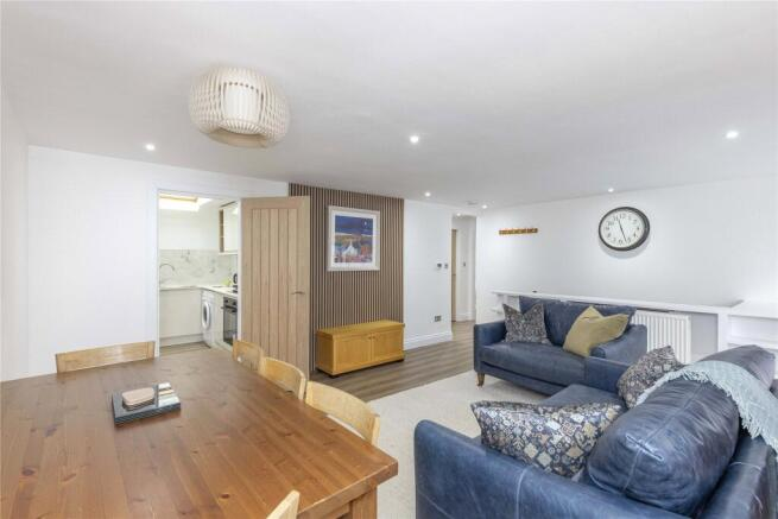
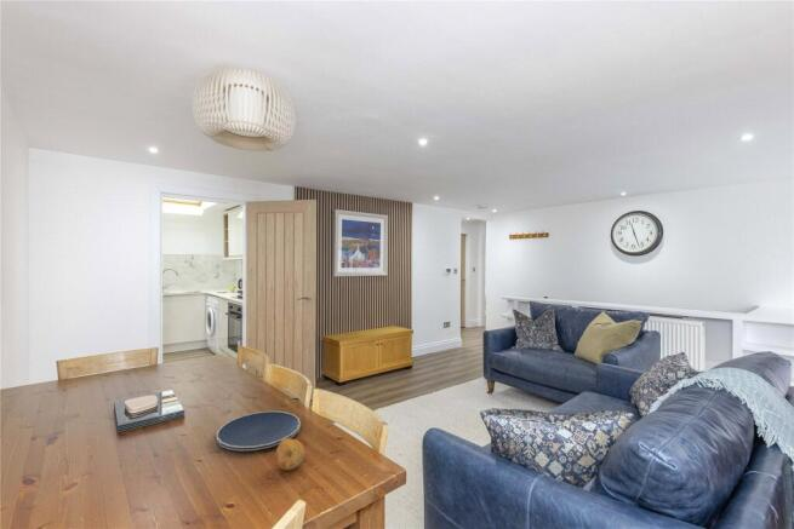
+ plate [216,410,302,452]
+ fruit [274,438,305,471]
